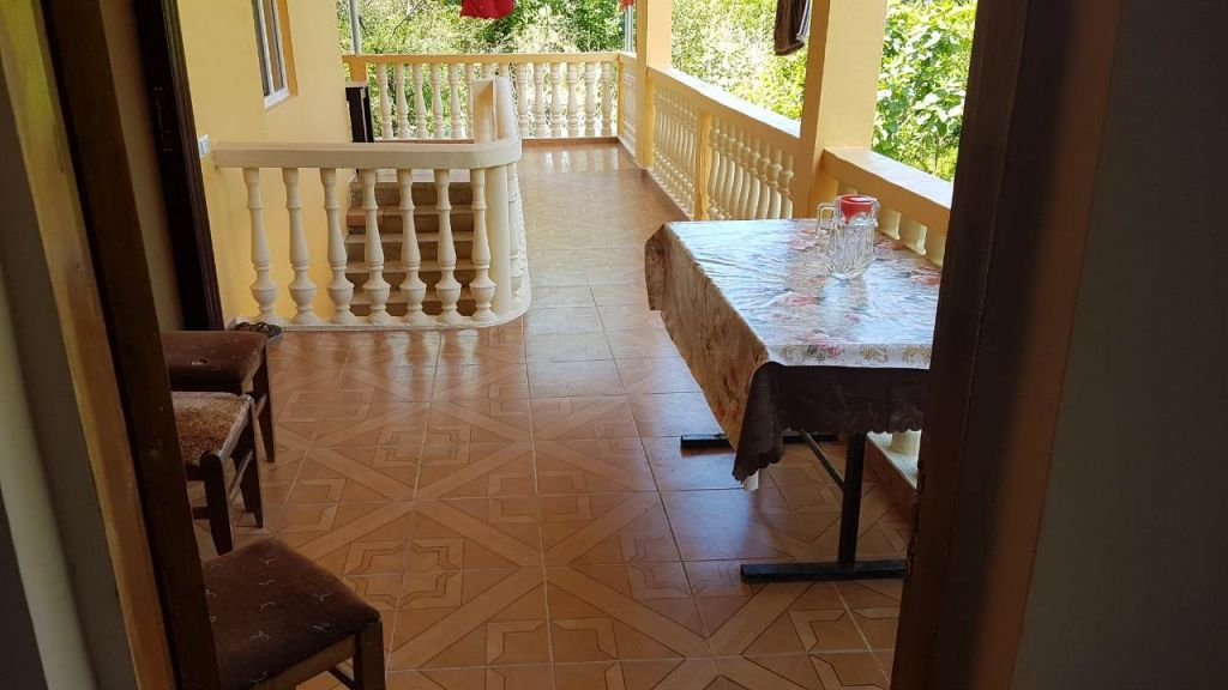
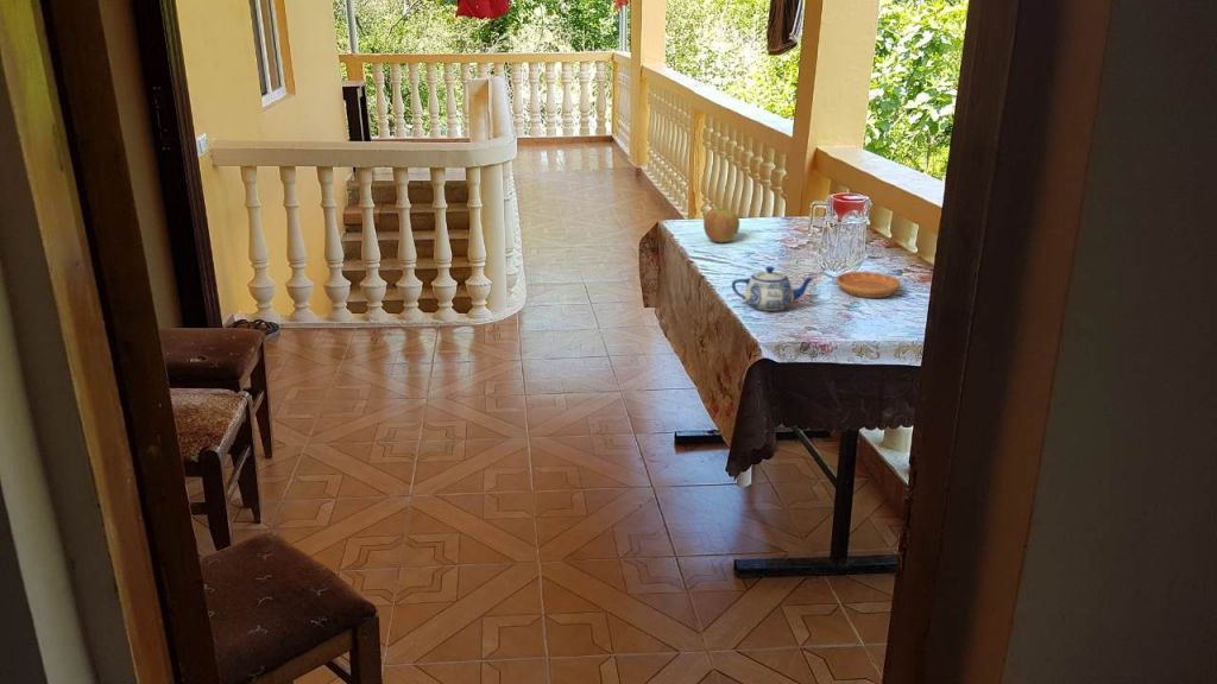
+ apple [702,208,740,243]
+ teapot [731,266,816,312]
+ saucer [835,271,902,299]
